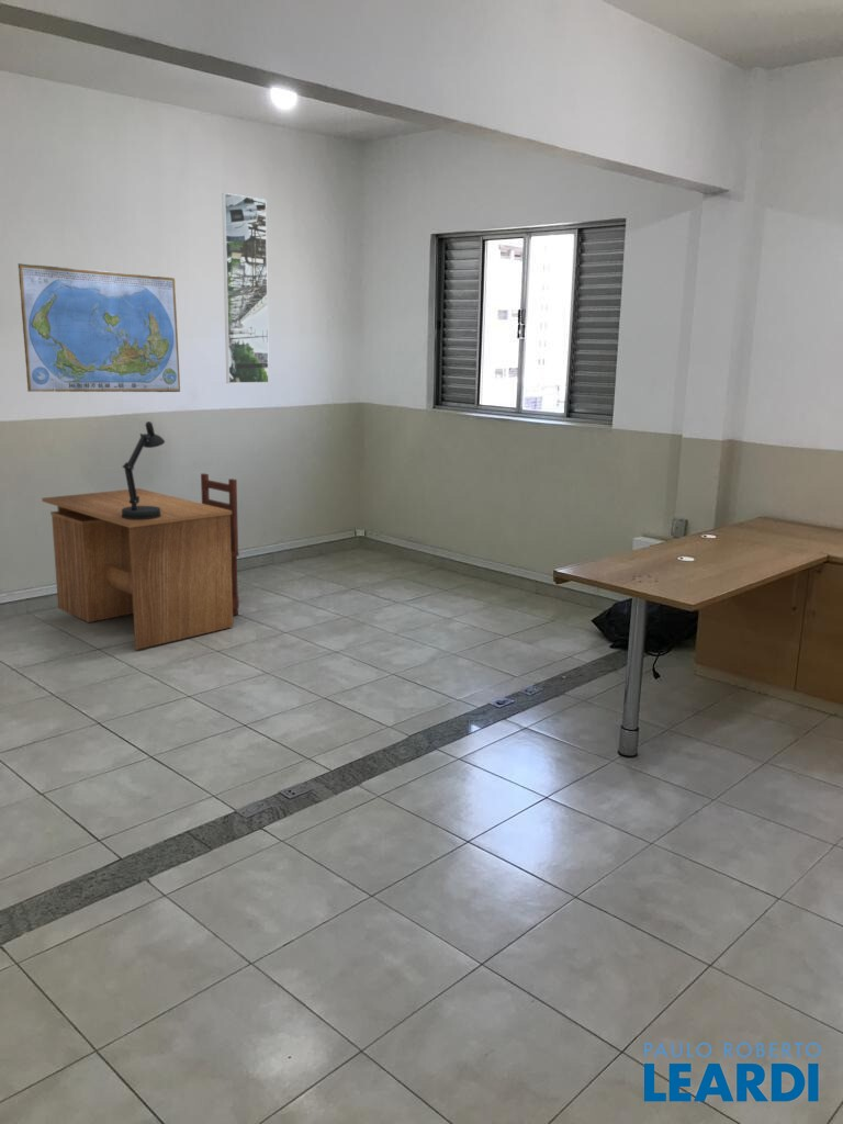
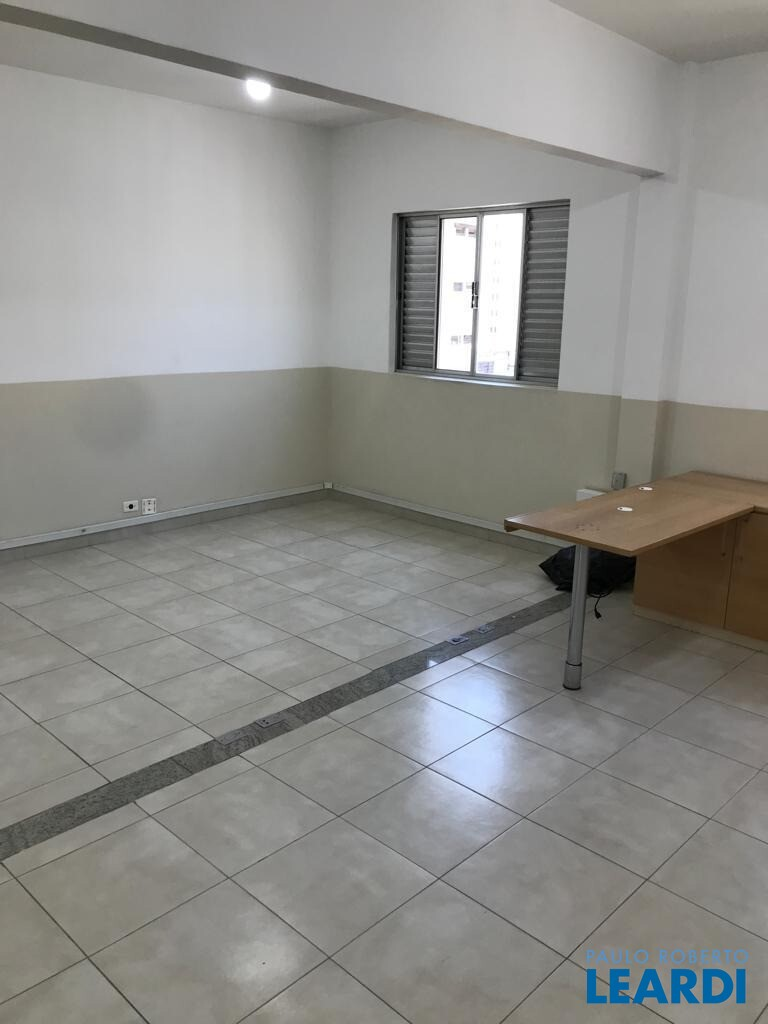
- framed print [221,192,270,384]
- desk [41,420,240,651]
- world map [16,262,181,393]
